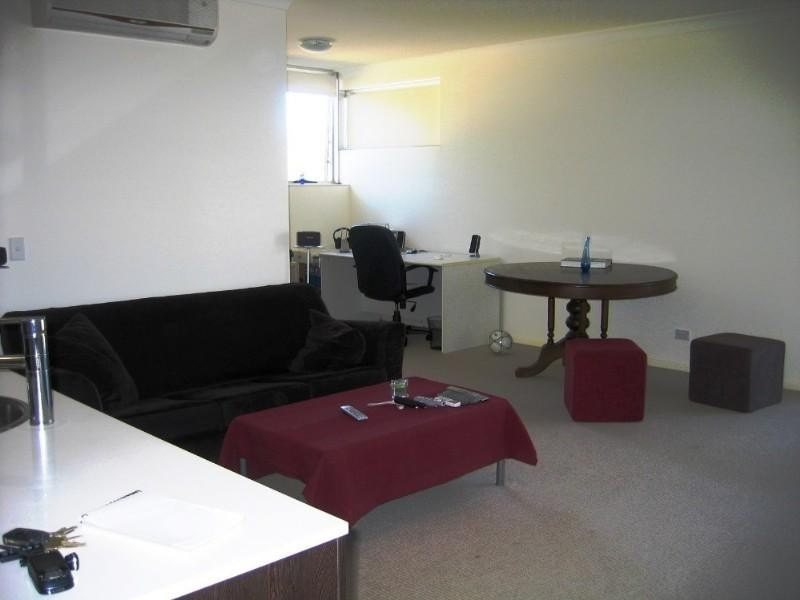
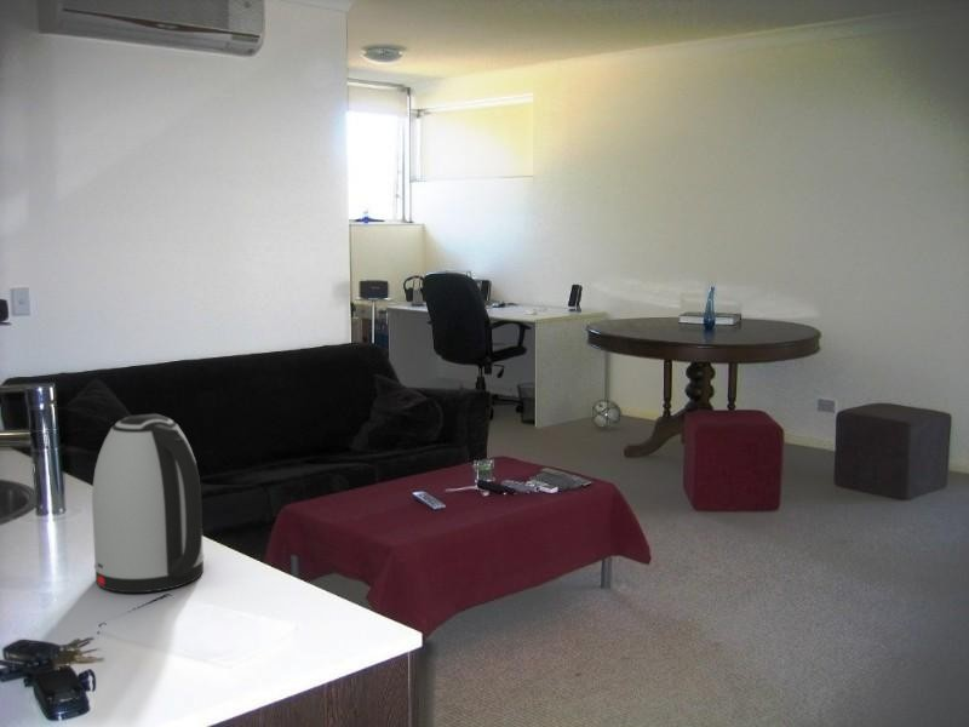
+ kettle [91,412,206,594]
